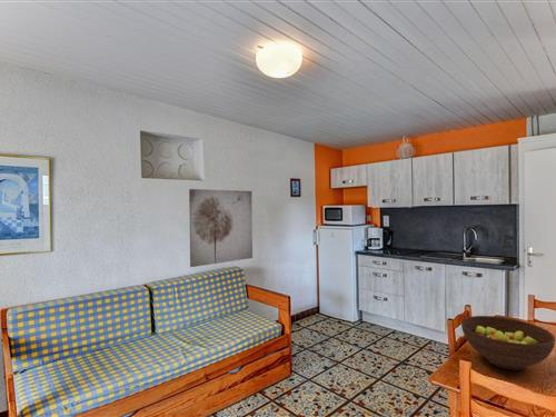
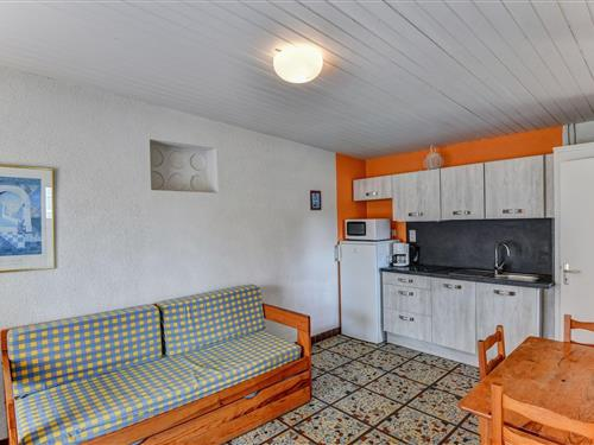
- wall art [188,188,254,268]
- fruit bowl [460,315,556,371]
